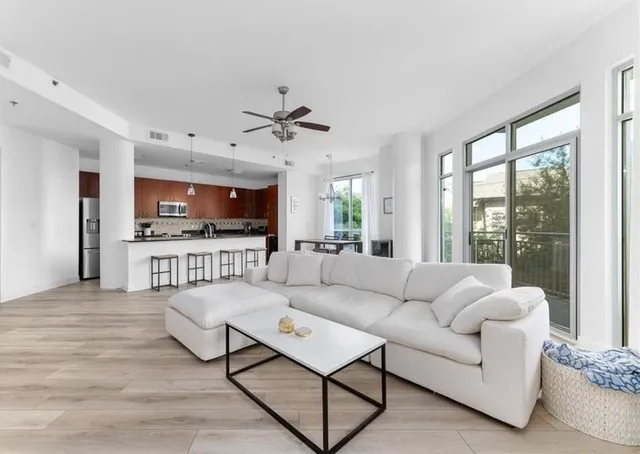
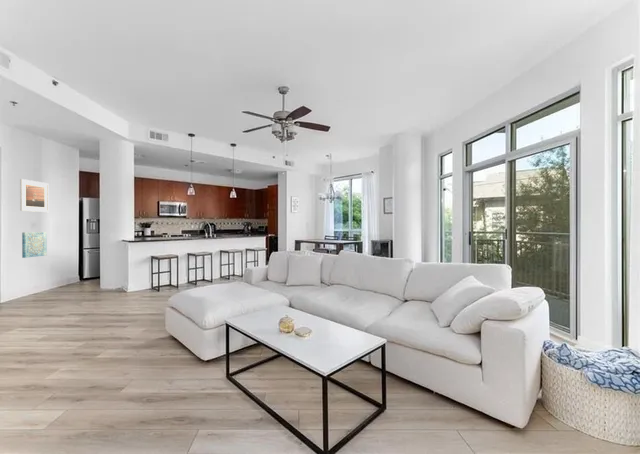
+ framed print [19,178,50,213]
+ wall art [21,231,48,259]
